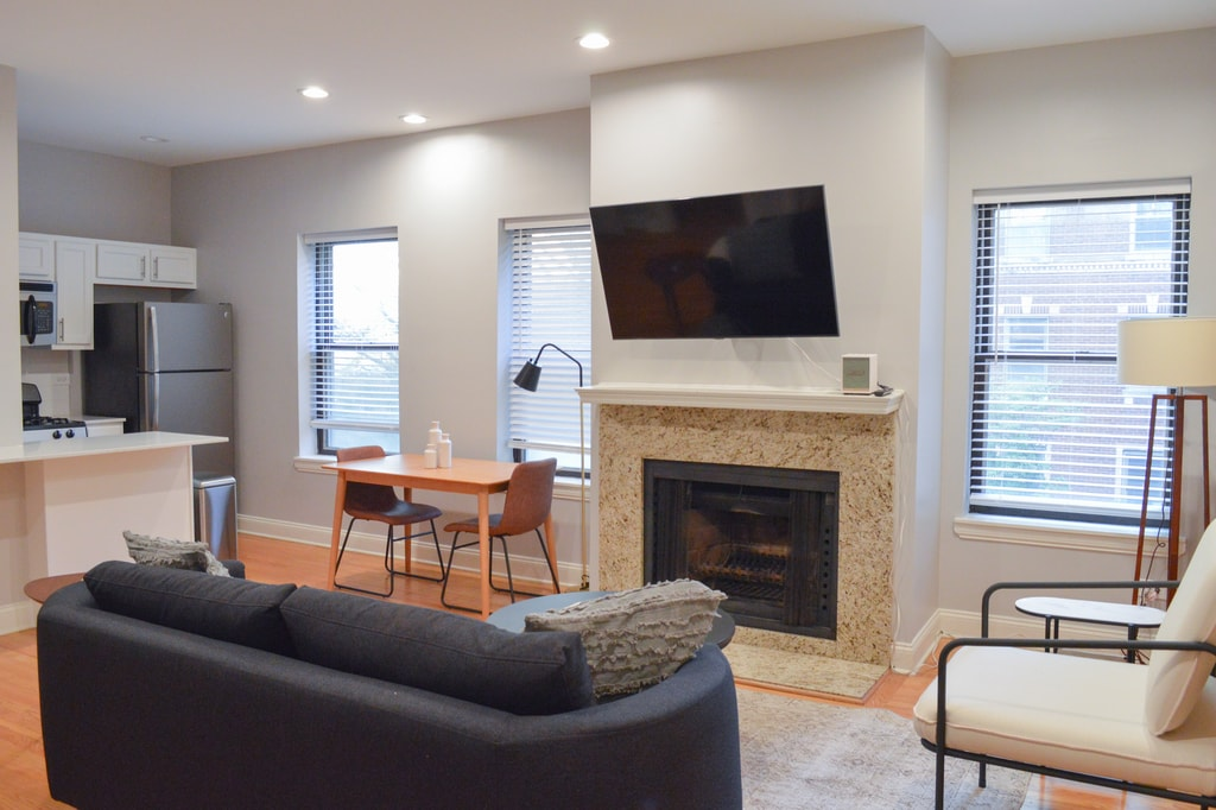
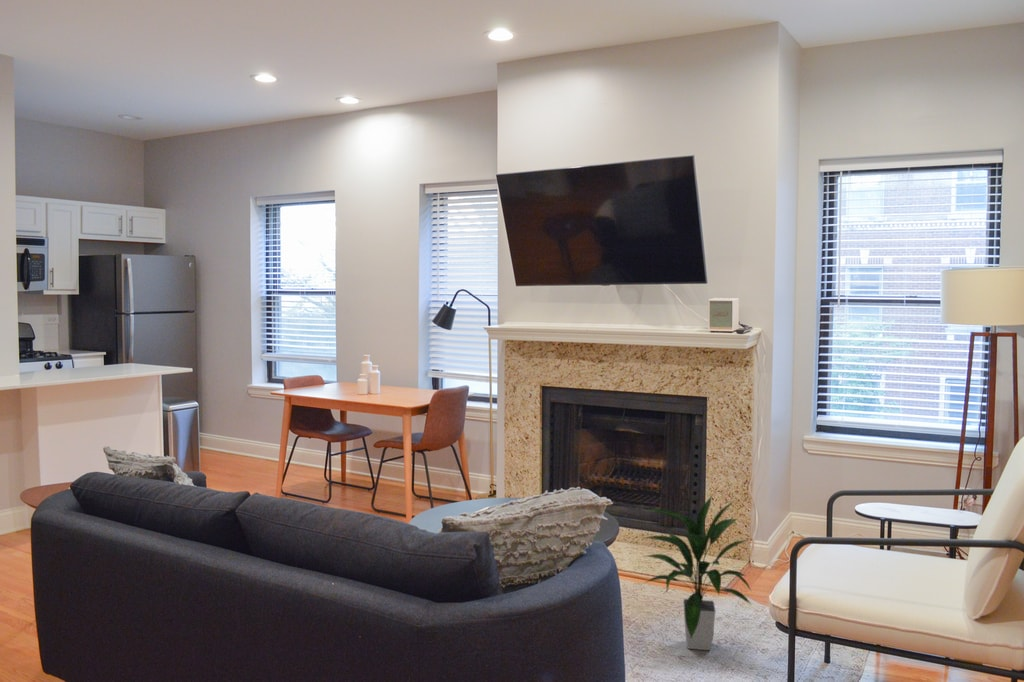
+ indoor plant [640,494,752,651]
